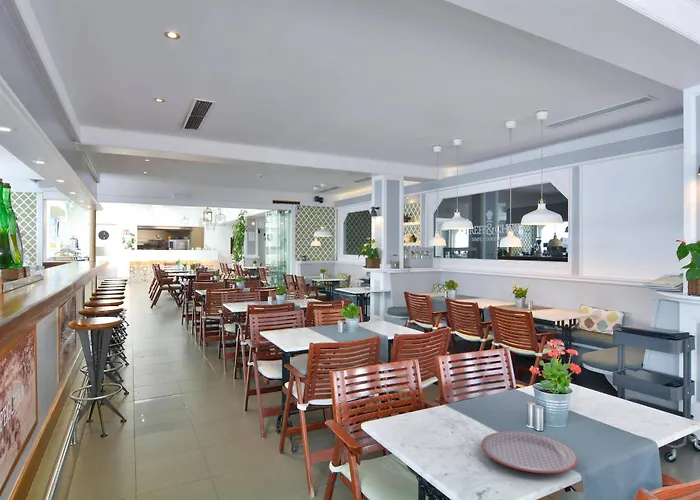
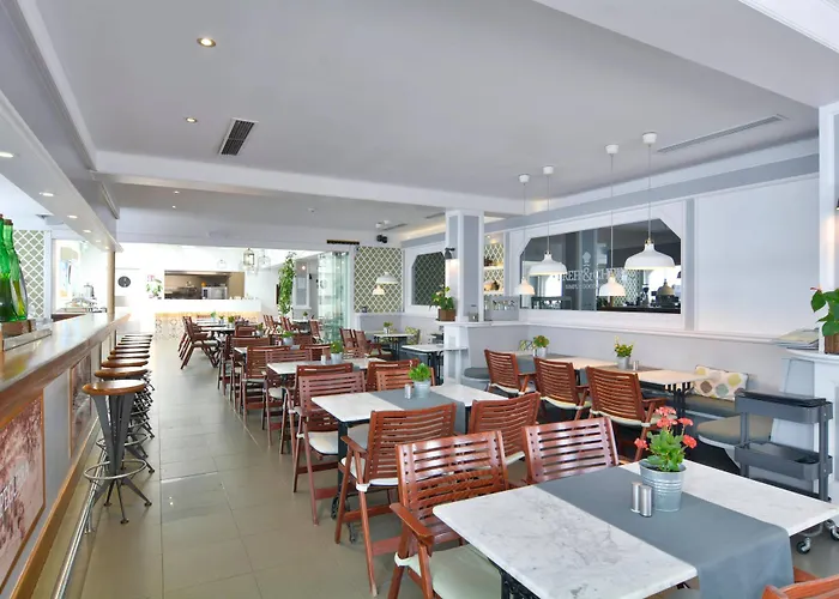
- plate [480,430,578,474]
